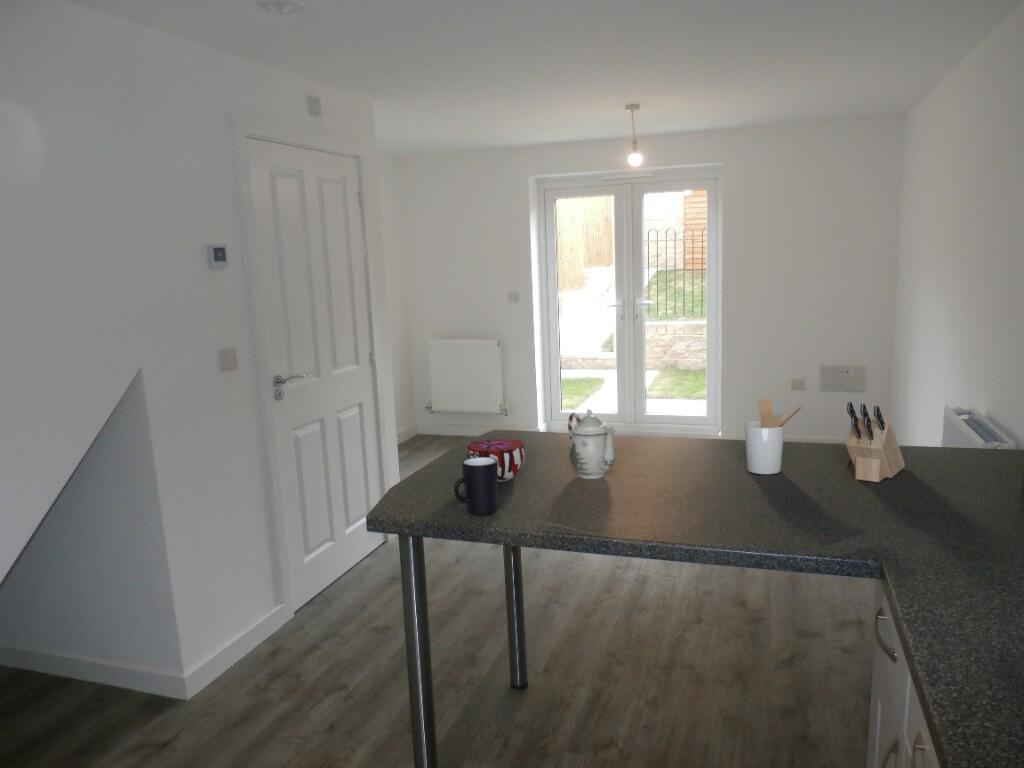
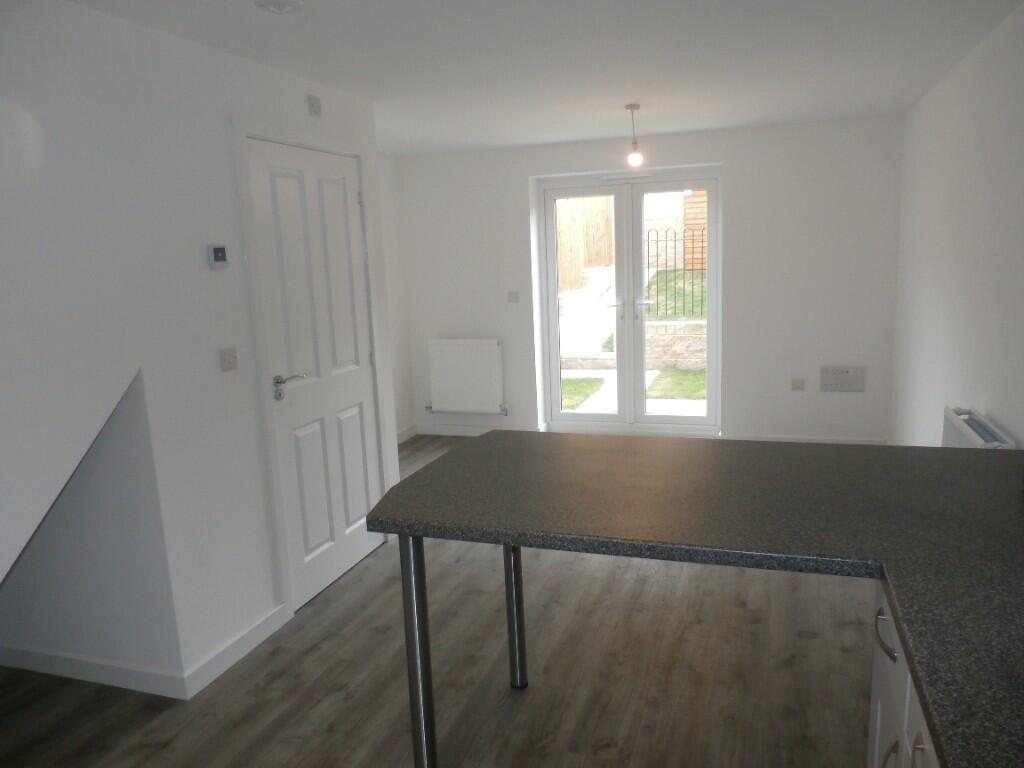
- decorative bowl [466,438,526,483]
- mug [453,457,499,516]
- knife block [845,401,906,483]
- teapot [567,408,617,480]
- utensil holder [744,397,805,475]
